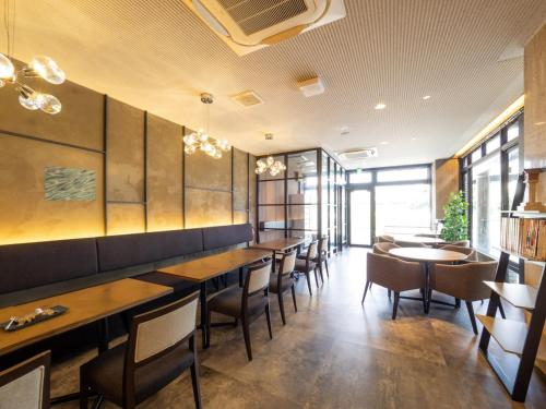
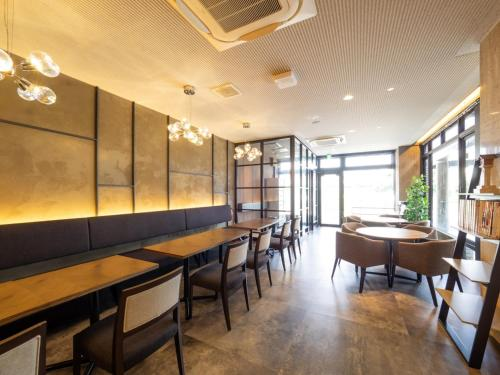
- plate [0,304,70,332]
- wall art [44,165,96,202]
